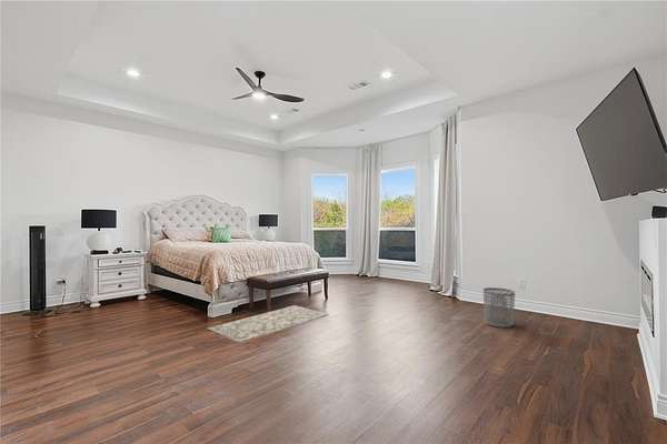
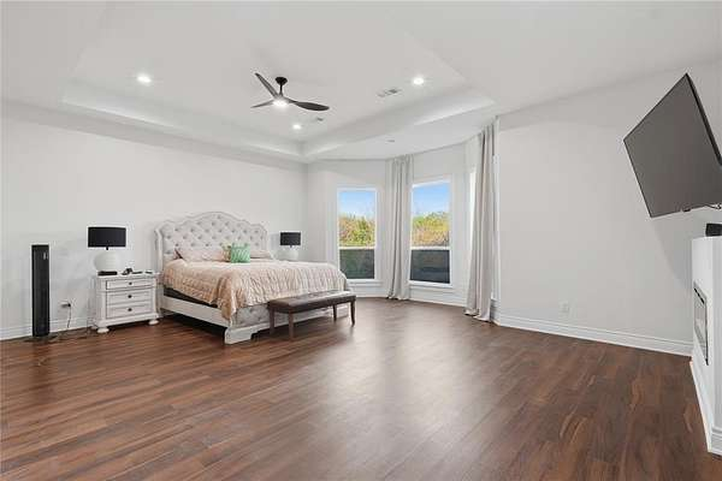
- rug [207,304,329,343]
- waste bin [482,286,516,329]
